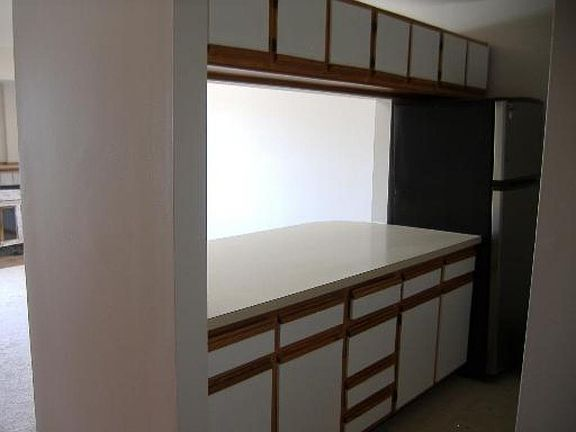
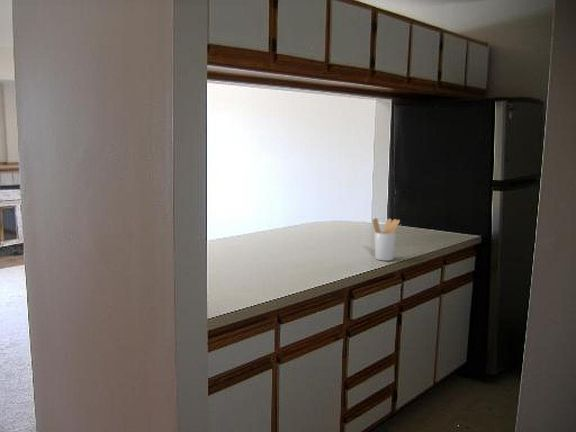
+ utensil holder [371,217,402,262]
